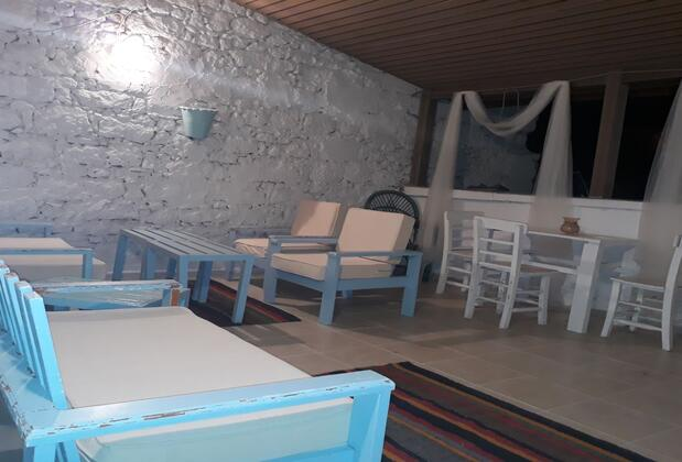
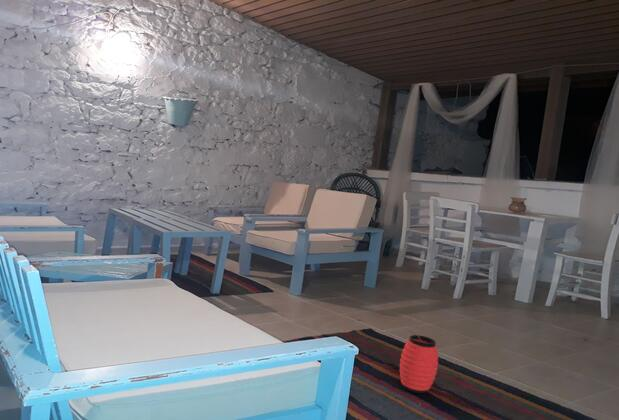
+ lantern [399,328,439,394]
